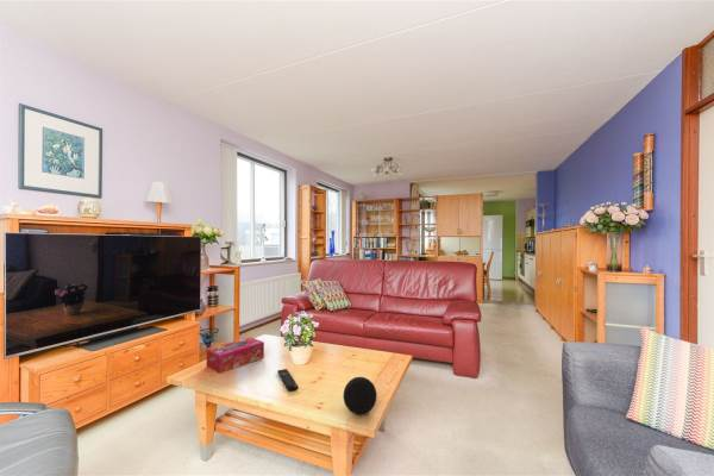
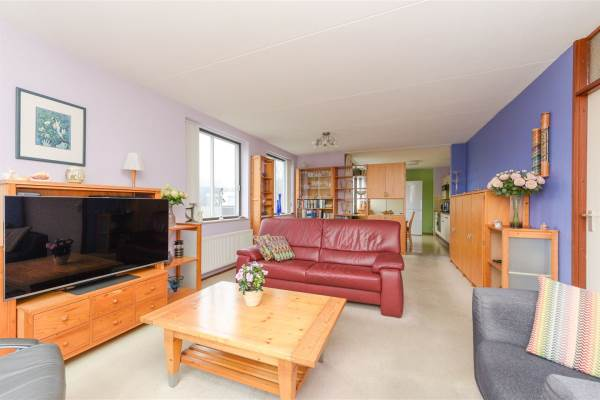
- tissue box [206,336,265,375]
- remote control [276,368,300,393]
- decorative ball [343,376,378,415]
